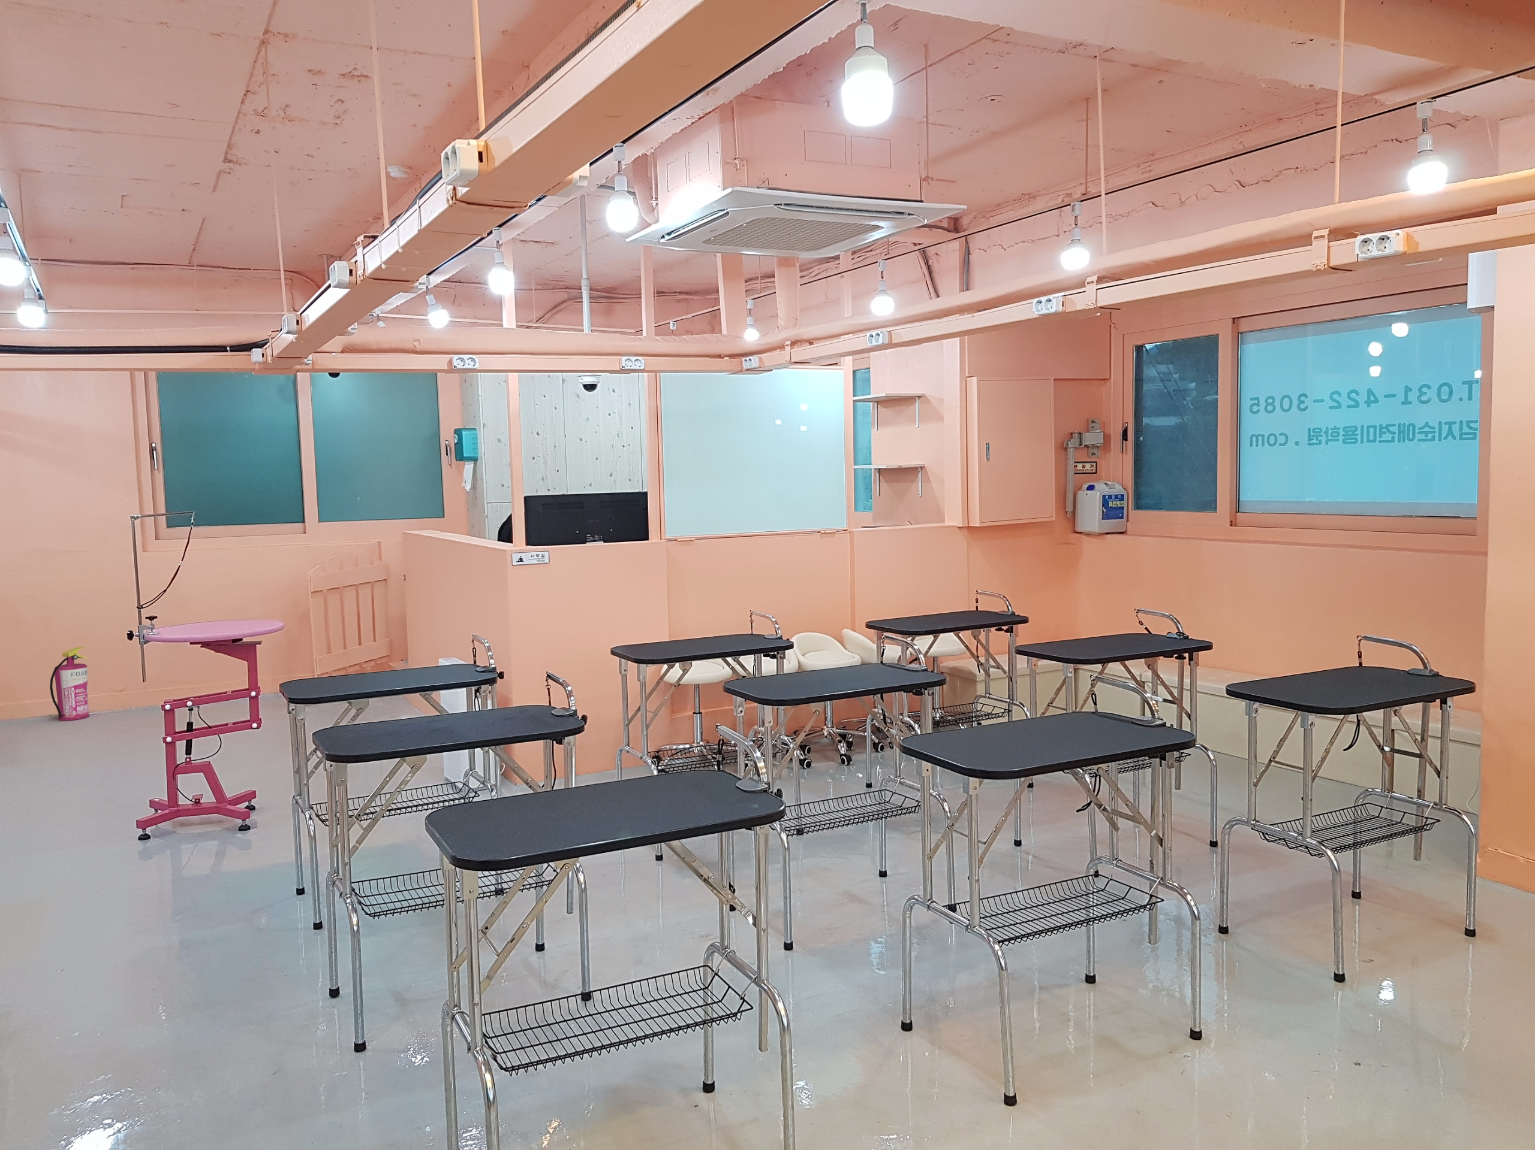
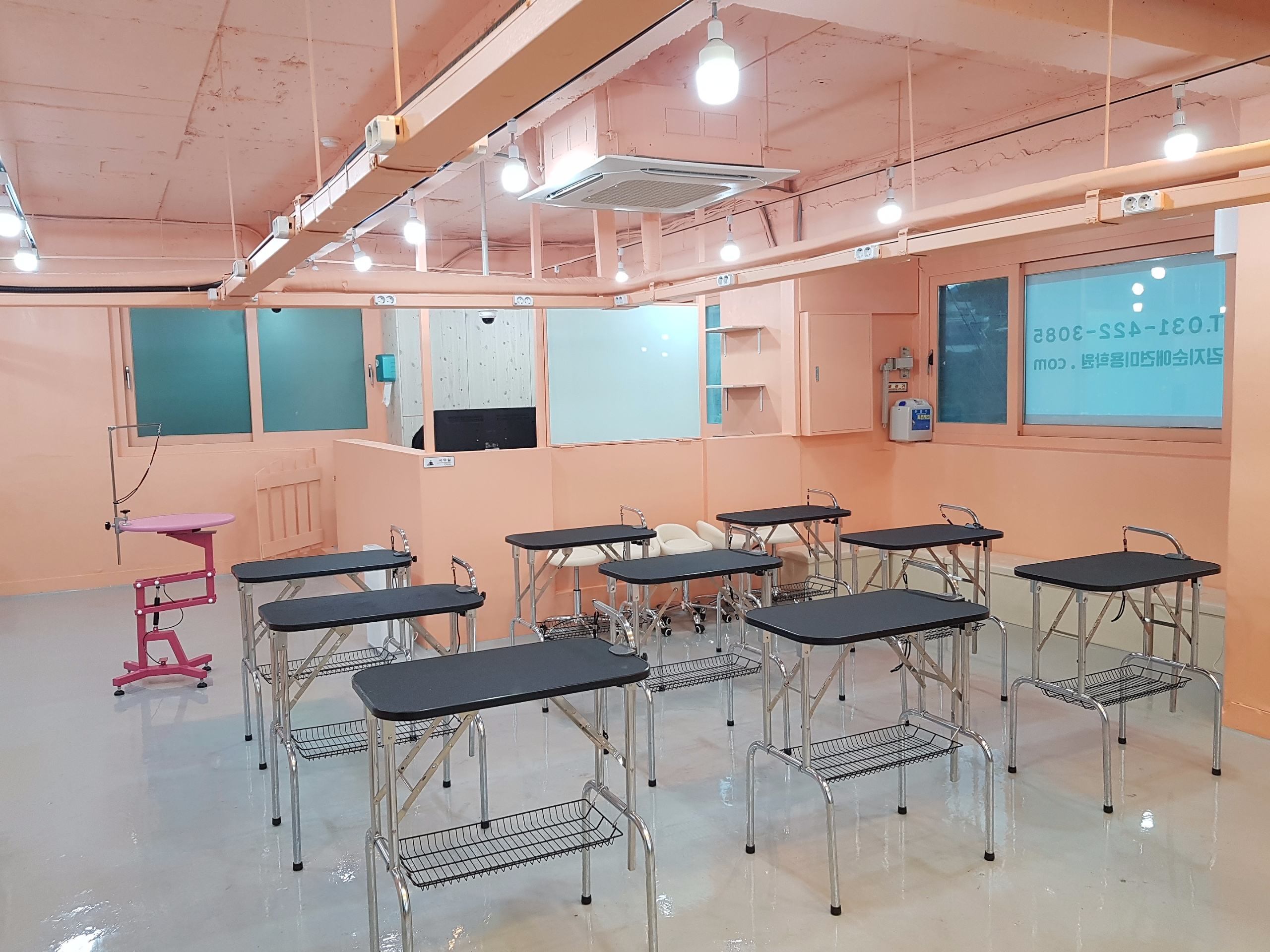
- fire extinguisher [50,646,89,721]
